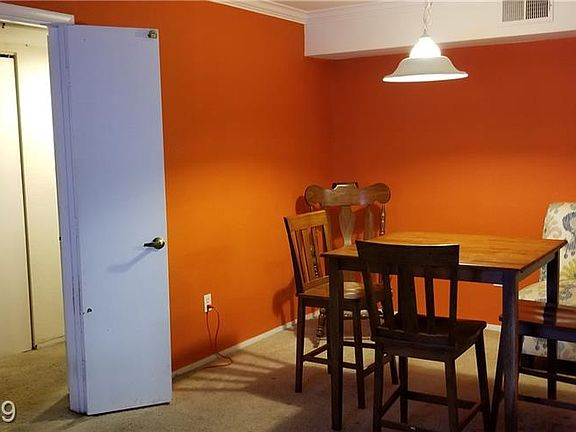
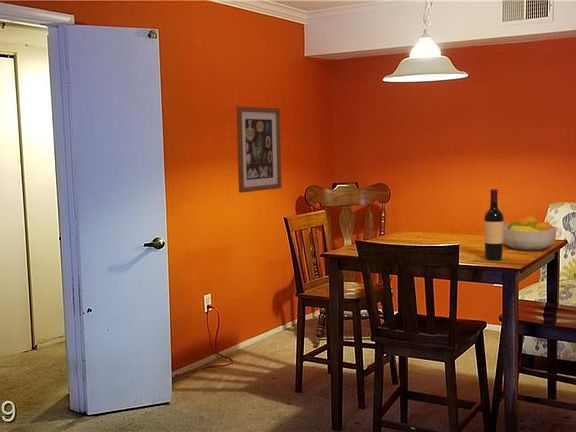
+ fruit bowl [503,215,558,251]
+ wall art [236,105,282,194]
+ wine bottle [483,188,505,261]
